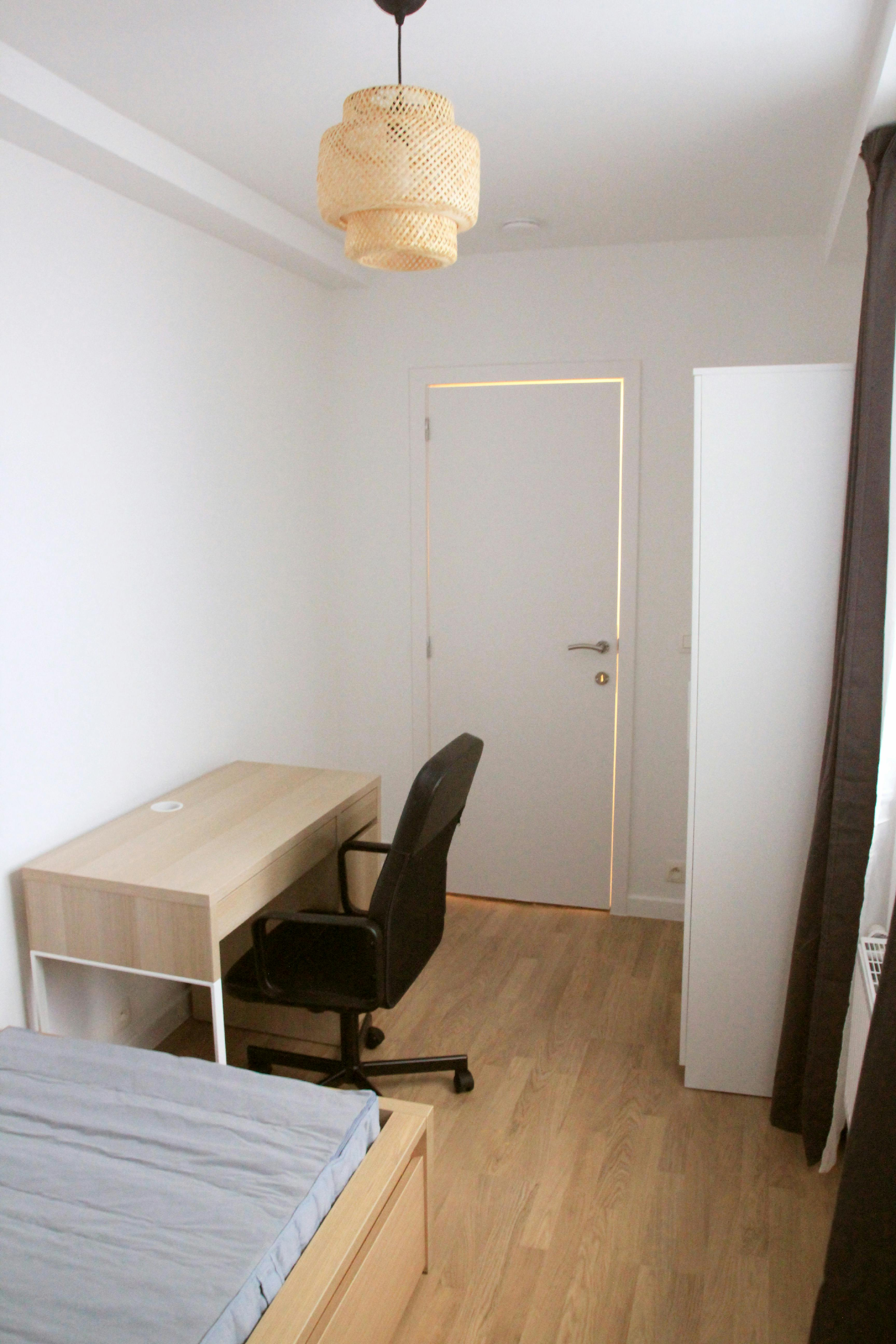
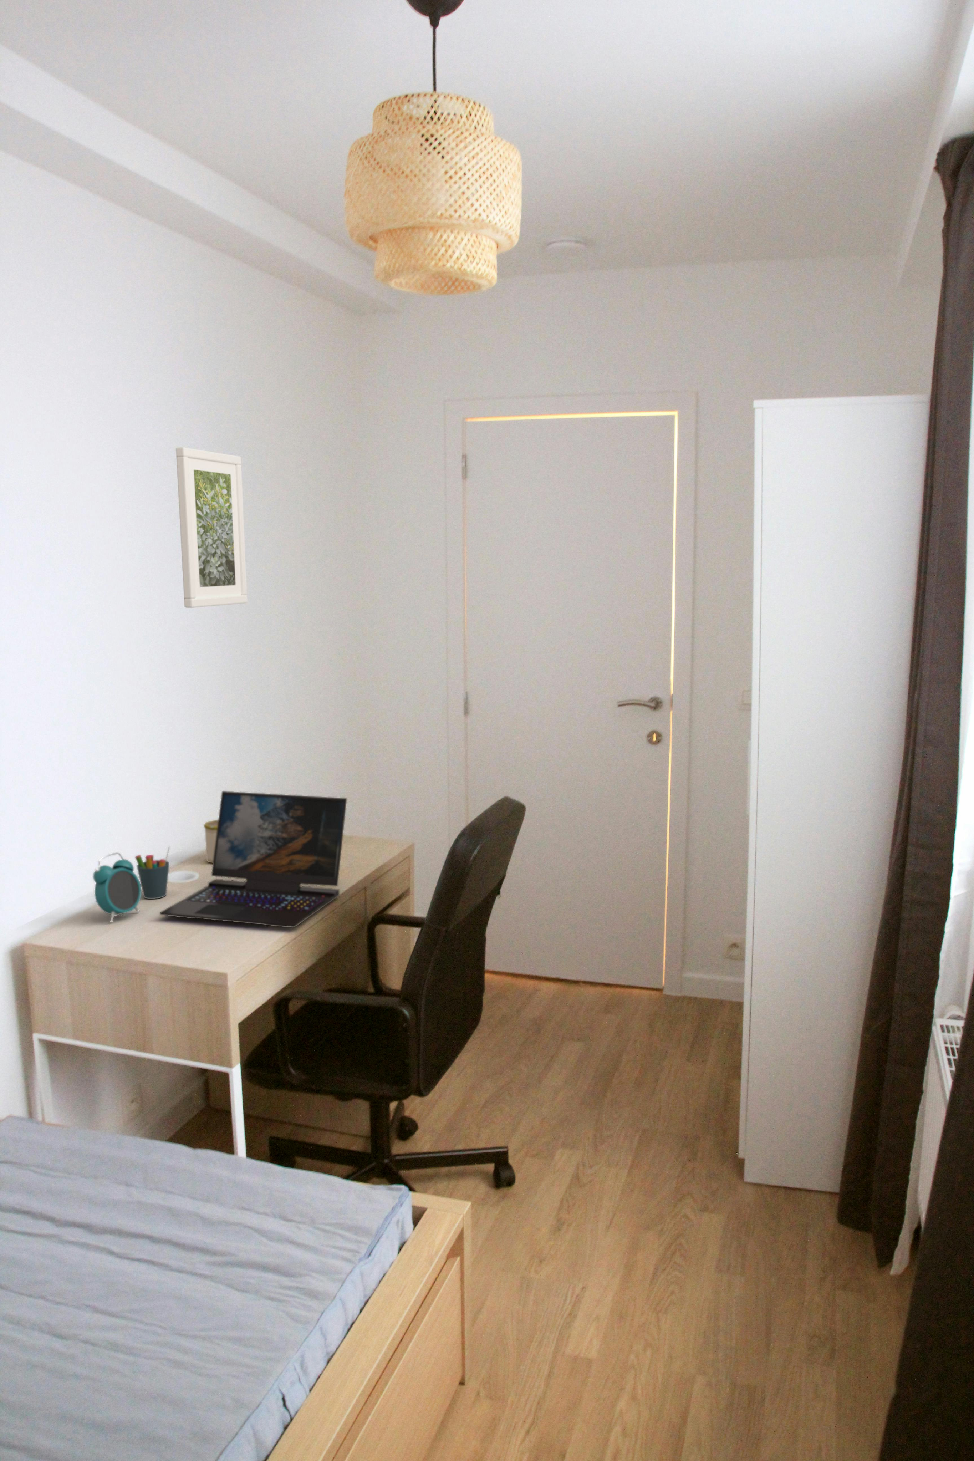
+ pen holder [135,846,171,899]
+ laptop [159,790,348,927]
+ mug [203,820,218,863]
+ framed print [175,447,248,608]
+ alarm clock [92,852,141,923]
